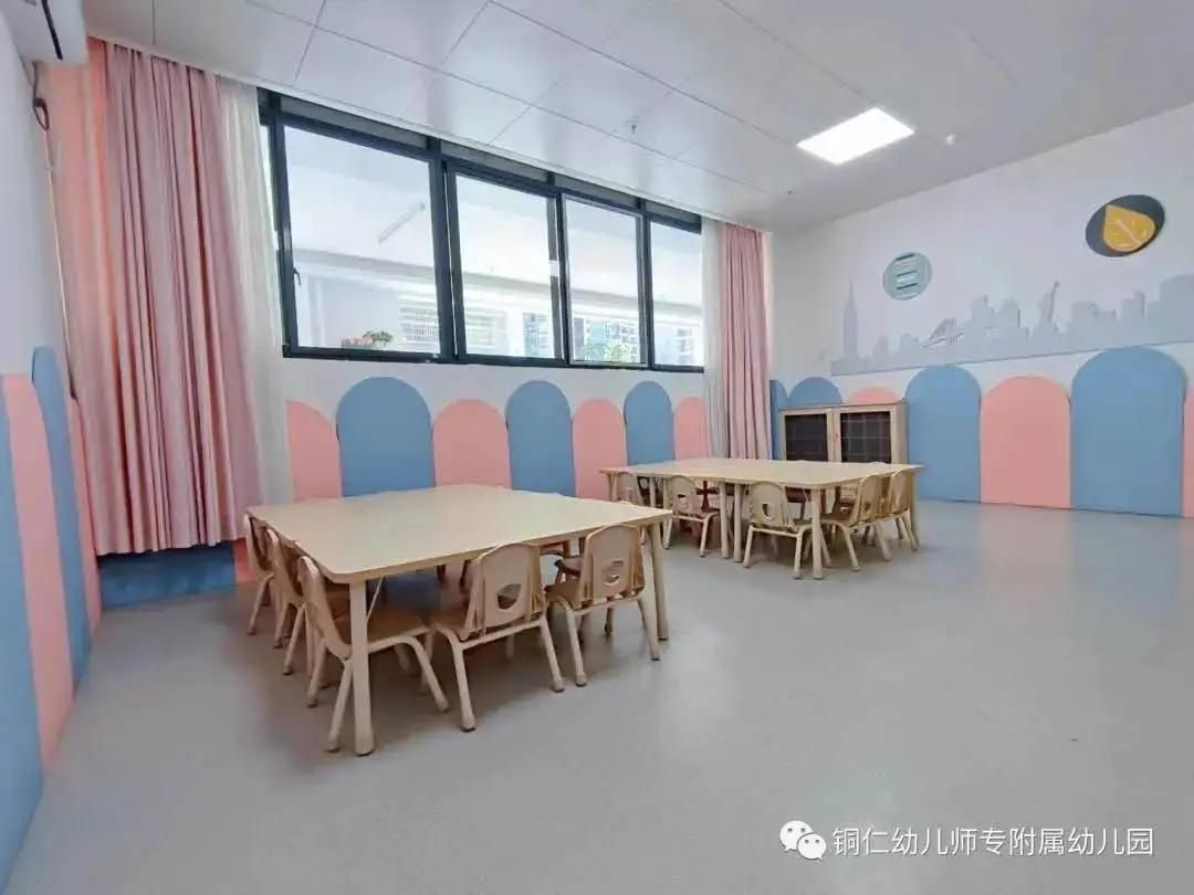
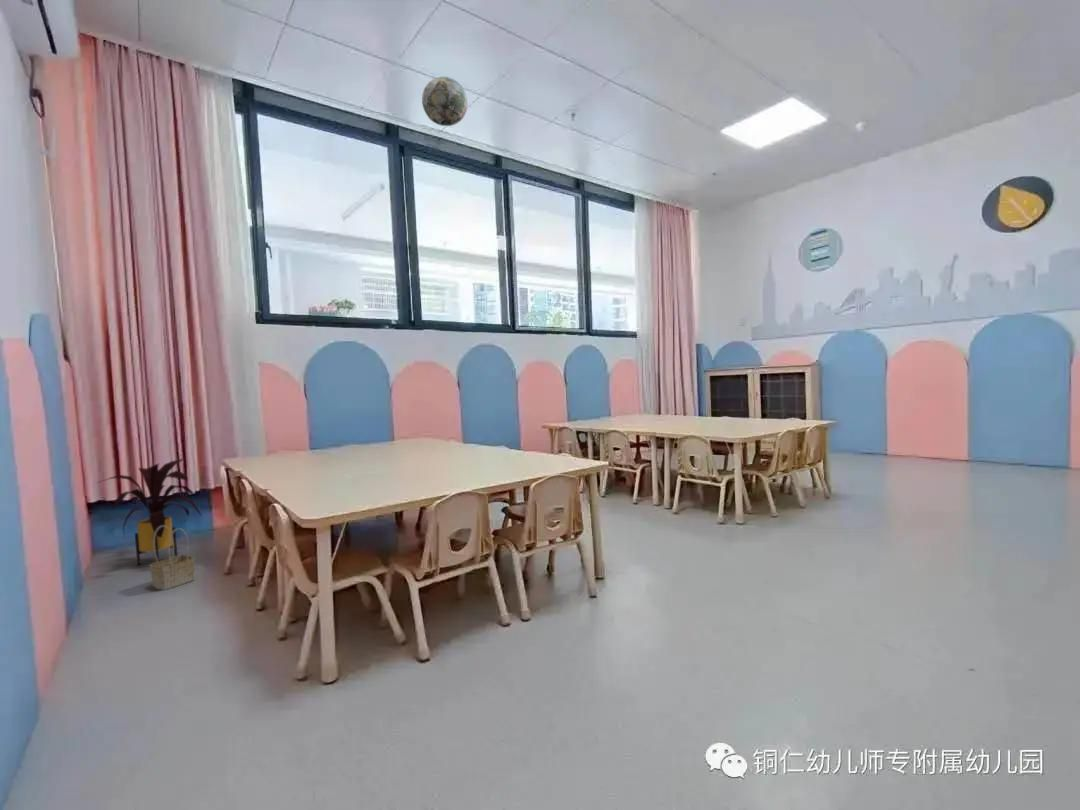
+ basket [149,526,196,591]
+ house plant [96,458,203,566]
+ paper lantern [421,76,468,127]
